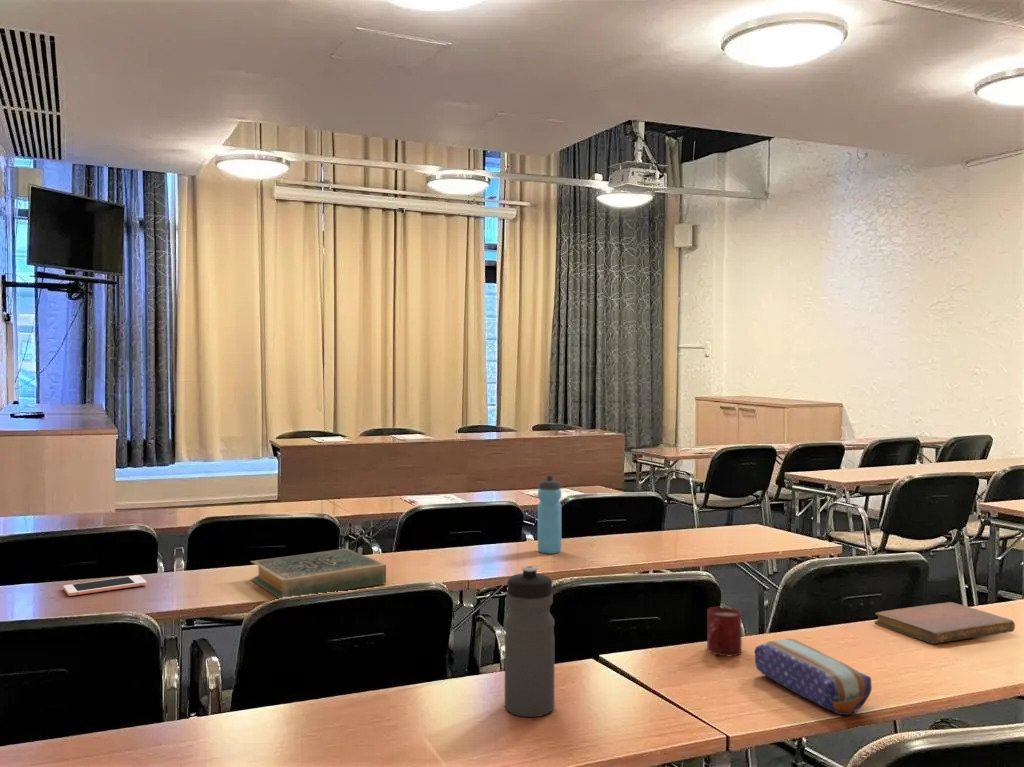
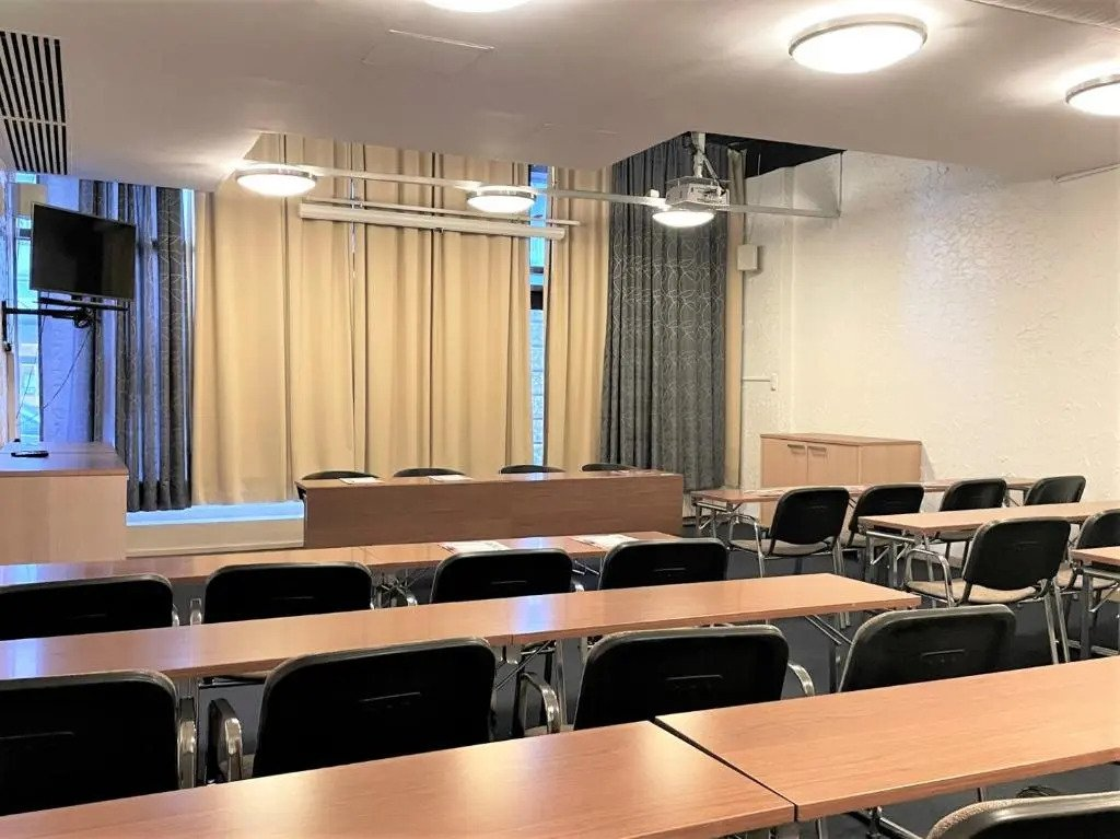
- cup [706,606,743,657]
- pencil case [754,638,873,716]
- water bottle [504,565,556,718]
- notebook [874,601,1016,645]
- cell phone [63,574,148,597]
- hardback book [249,548,387,599]
- water bottle [537,474,562,555]
